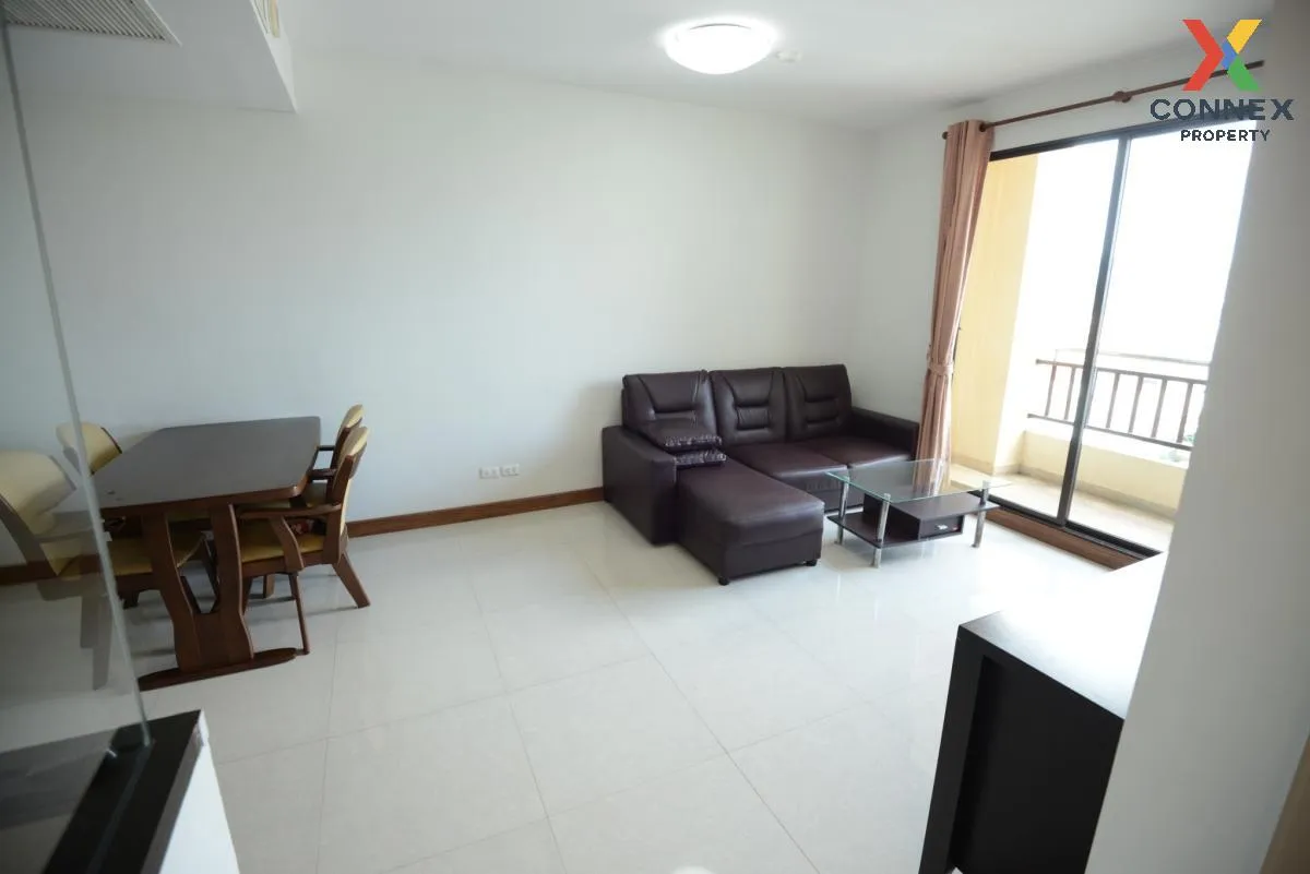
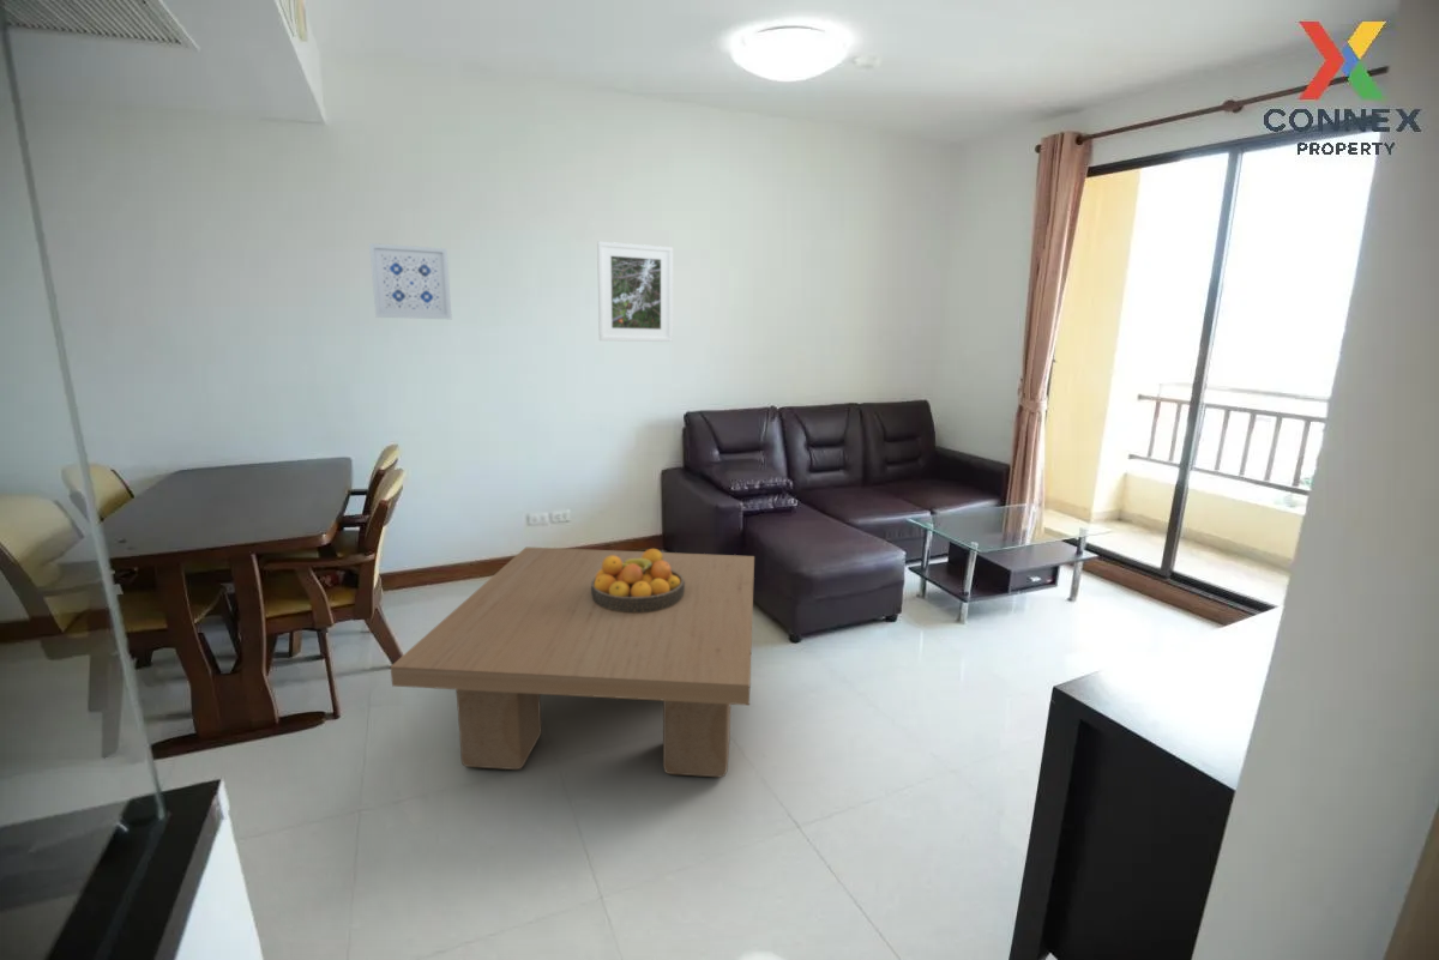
+ fruit bowl [591,548,685,612]
+ coffee table [390,547,755,778]
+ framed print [596,240,674,343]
+ wall art [368,242,453,320]
